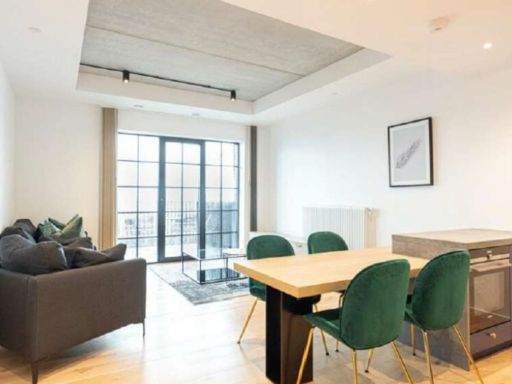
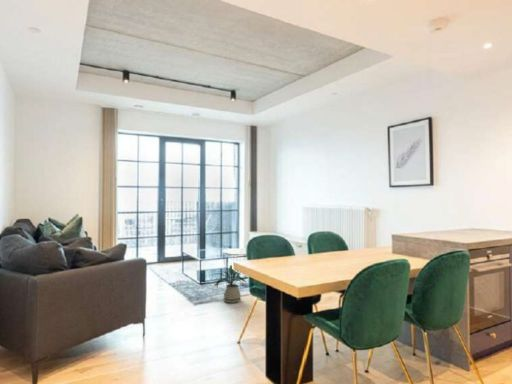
+ house plant [209,264,247,304]
